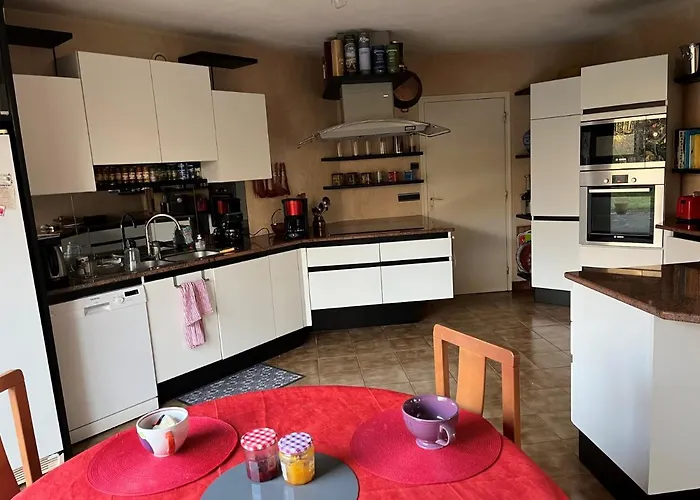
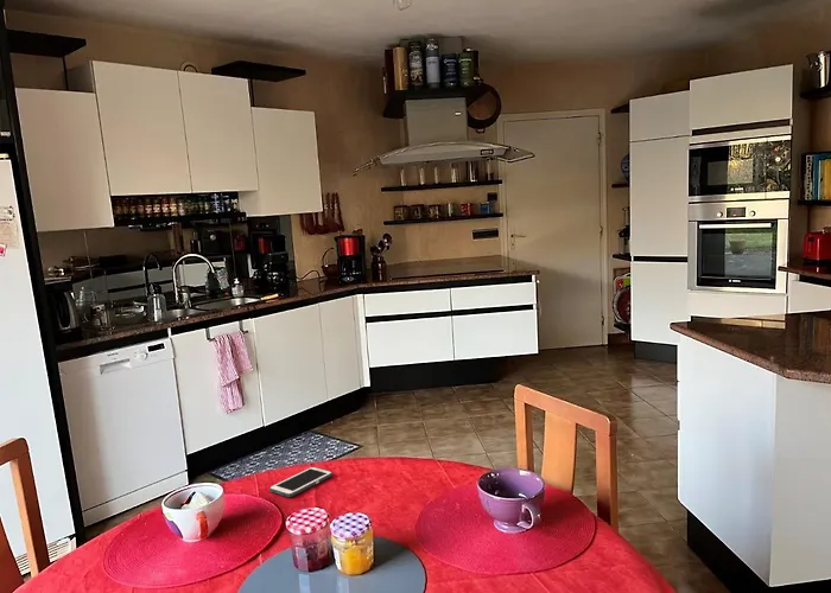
+ cell phone [268,465,334,498]
